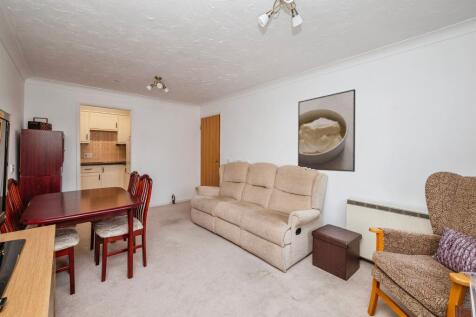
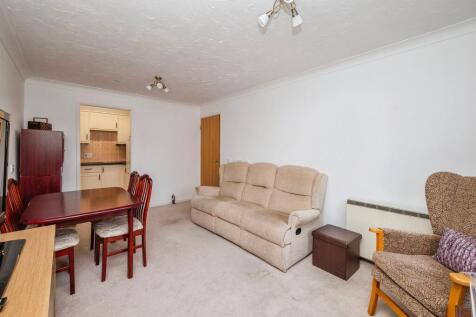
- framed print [297,88,356,173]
